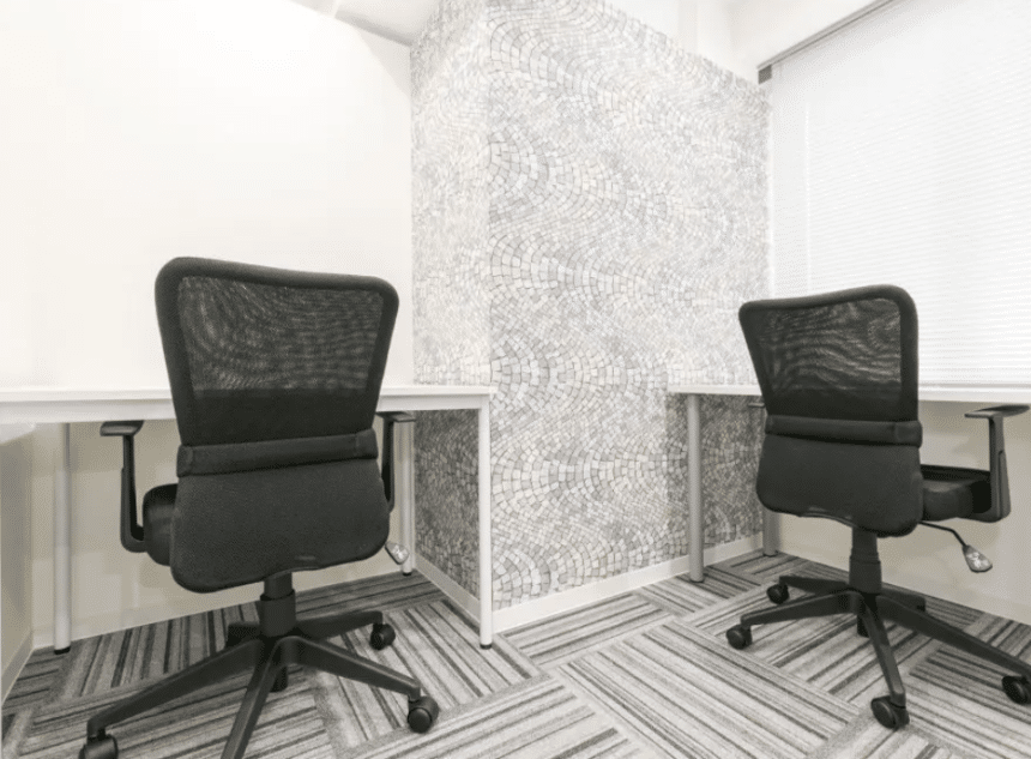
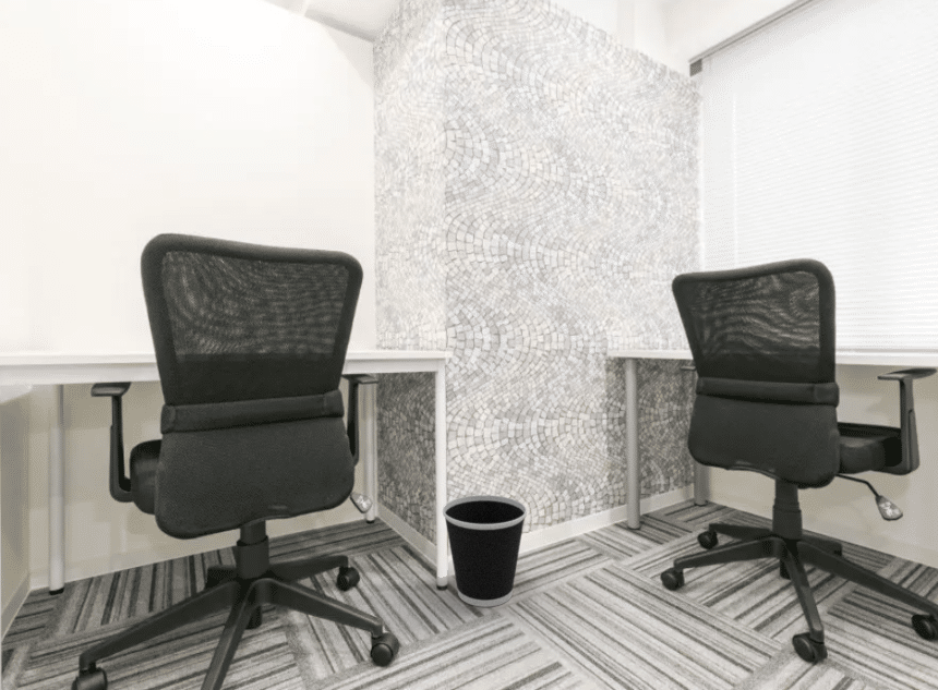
+ wastebasket [442,494,528,608]
